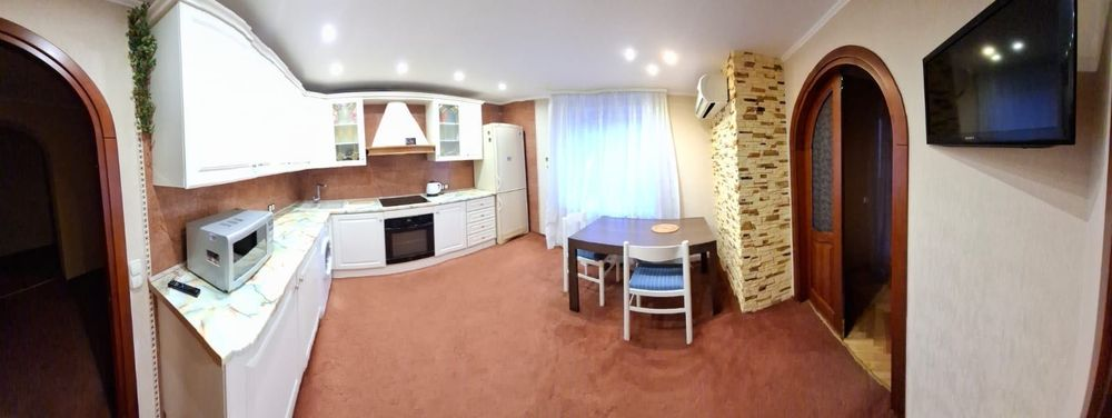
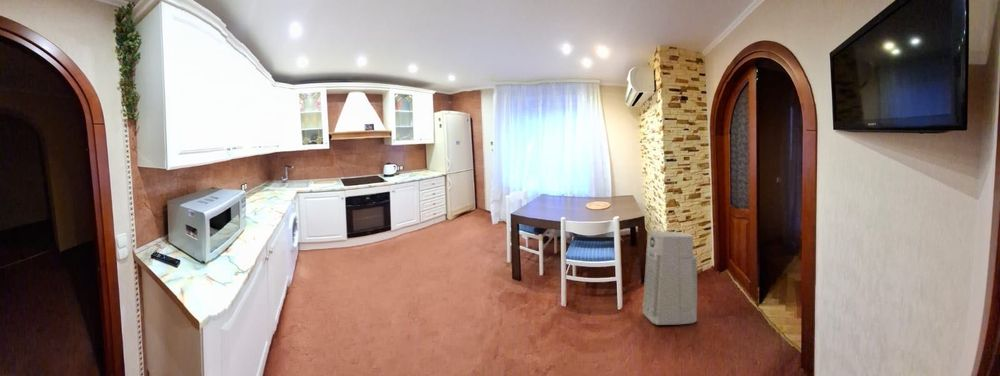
+ air purifier [641,230,698,326]
